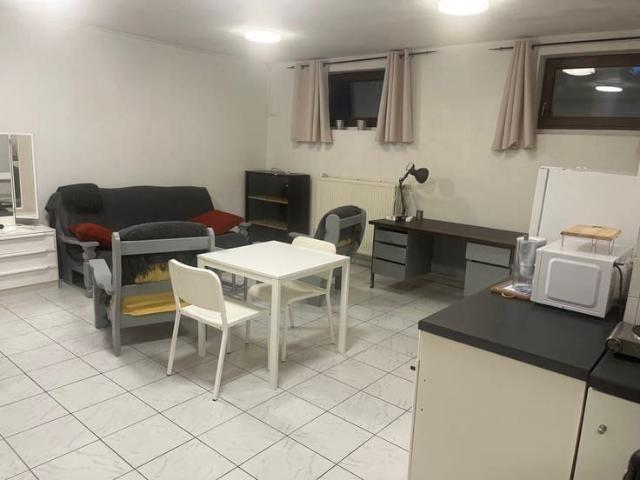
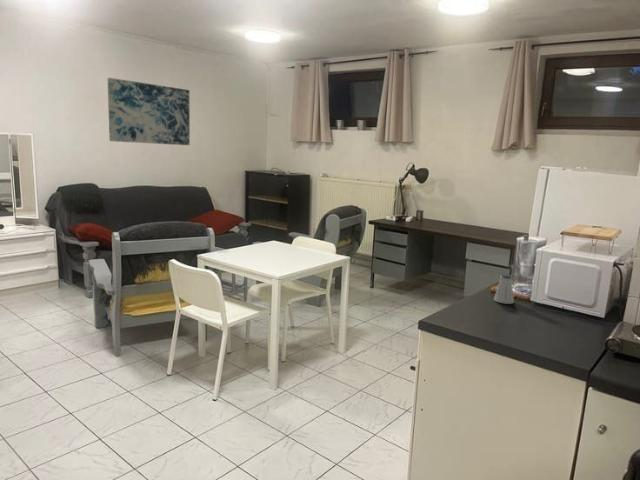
+ wall art [107,77,191,146]
+ saltshaker [493,273,515,305]
